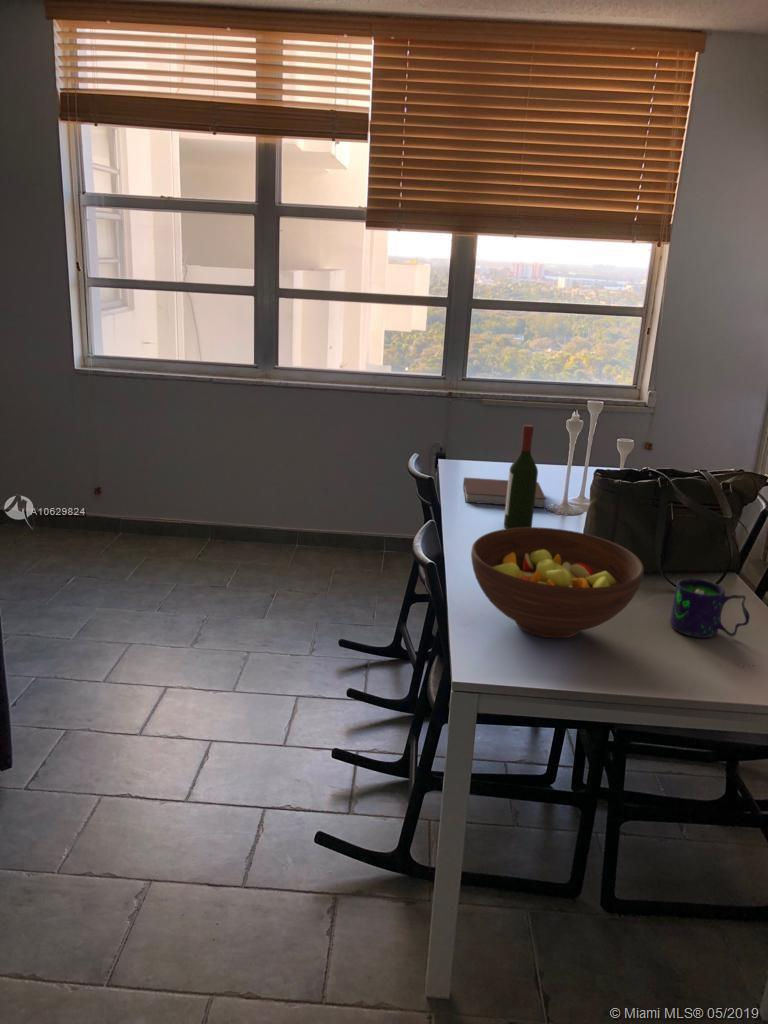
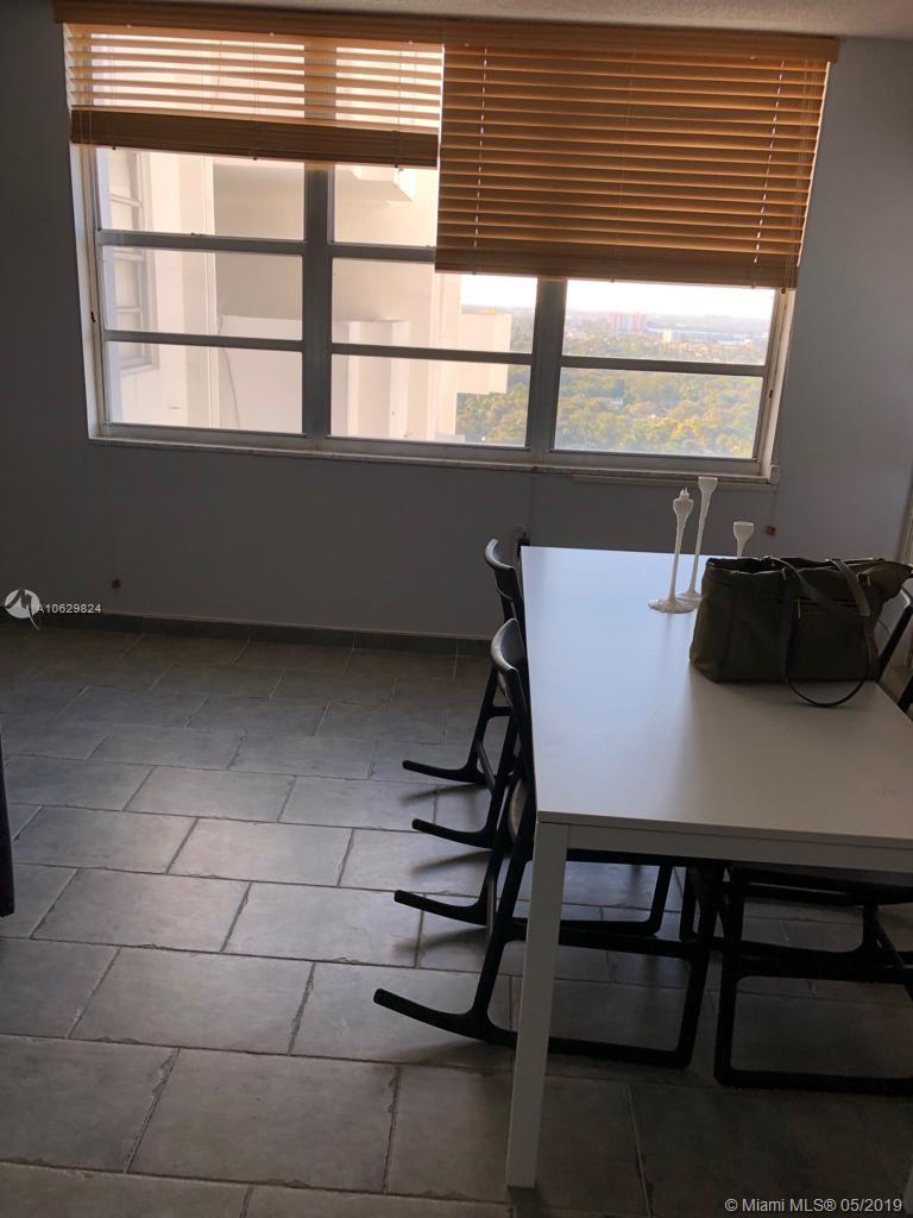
- mug [669,577,751,639]
- wine bottle [503,424,539,529]
- notebook [462,476,547,509]
- fruit bowl [470,526,645,639]
